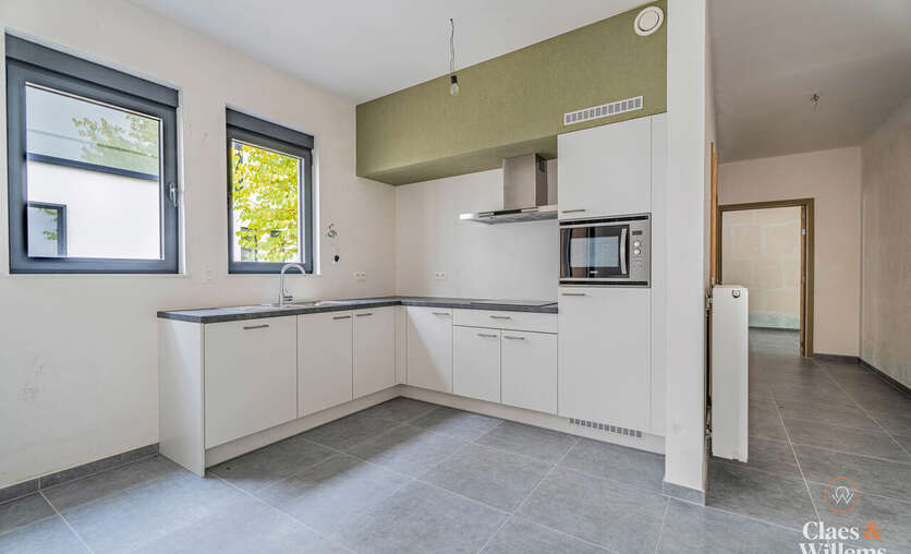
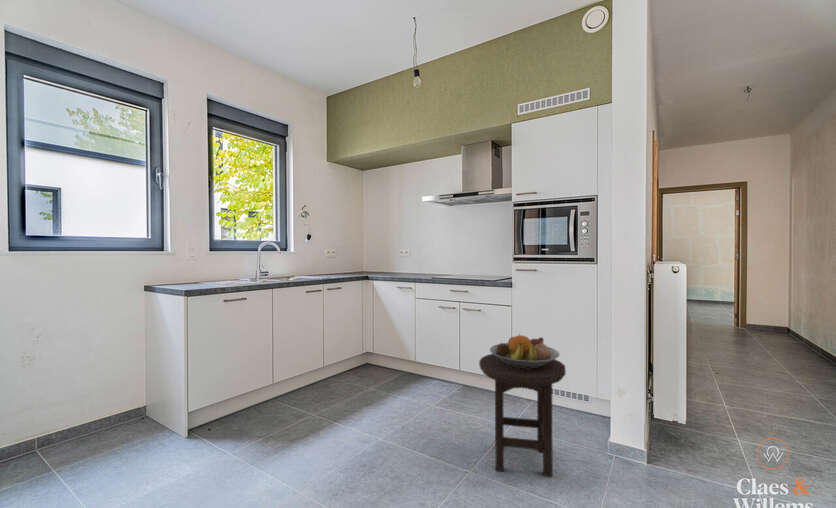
+ fruit bowl [489,333,561,368]
+ stool [478,353,567,478]
